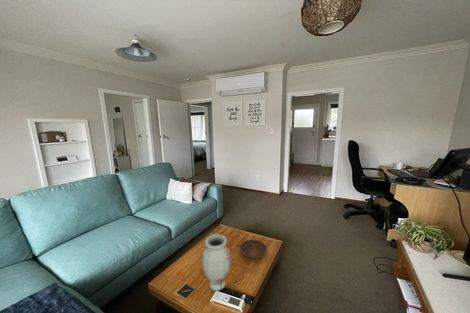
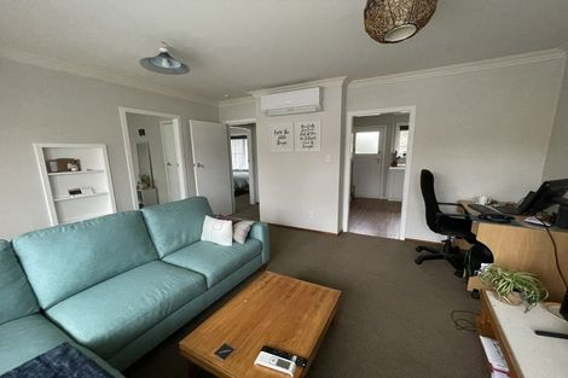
- bowl [239,239,268,260]
- vase [201,233,232,292]
